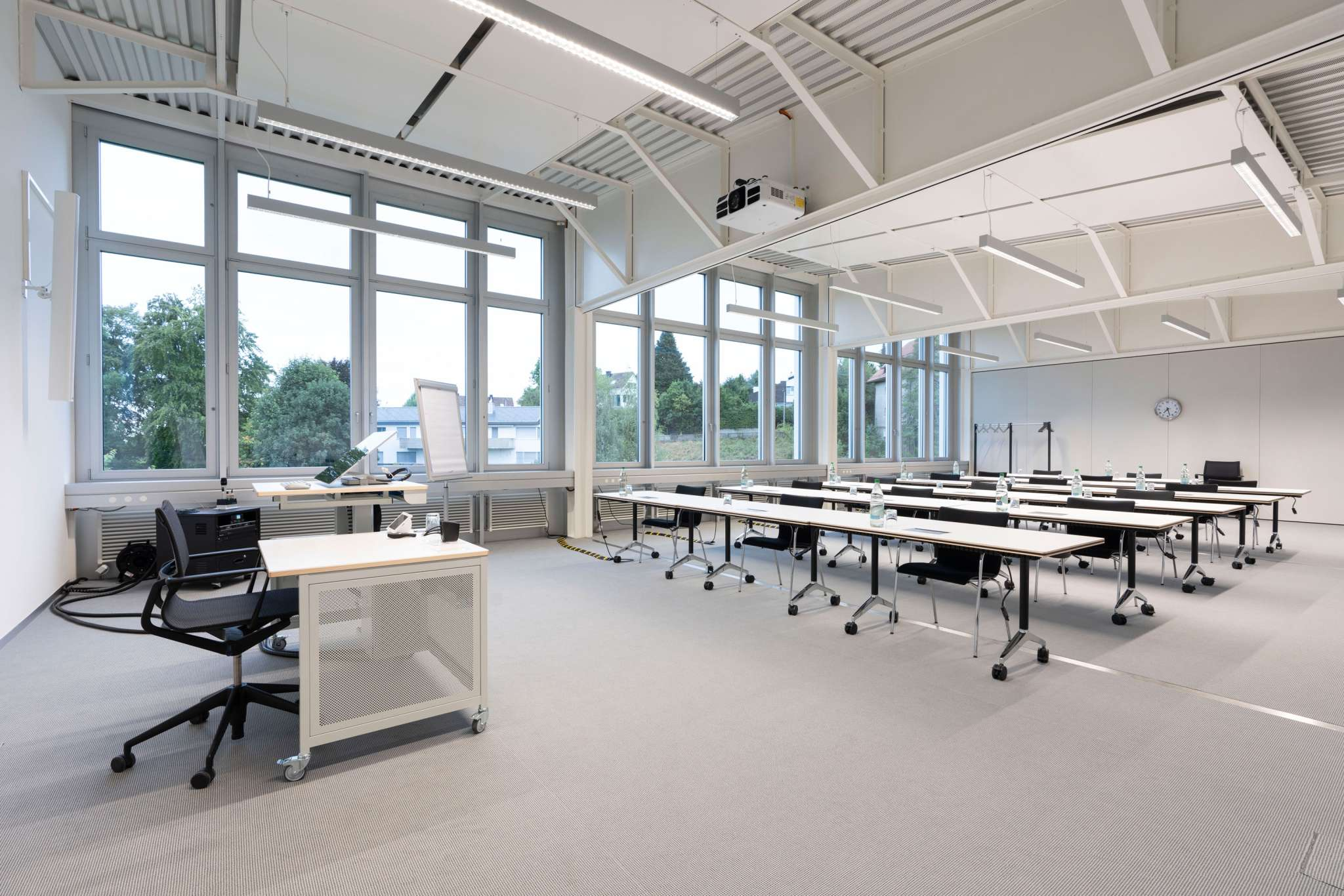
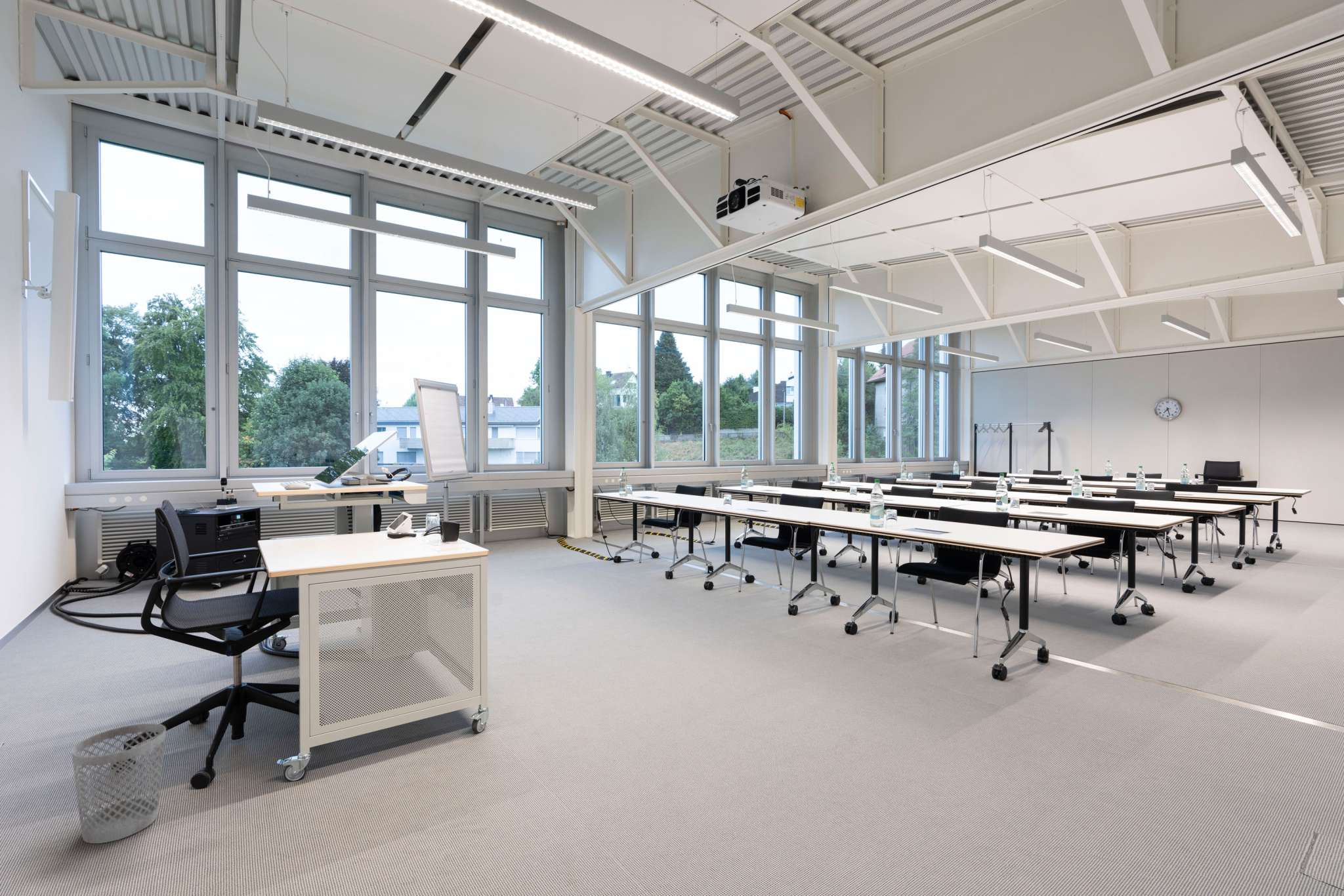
+ wastebasket [71,723,167,844]
